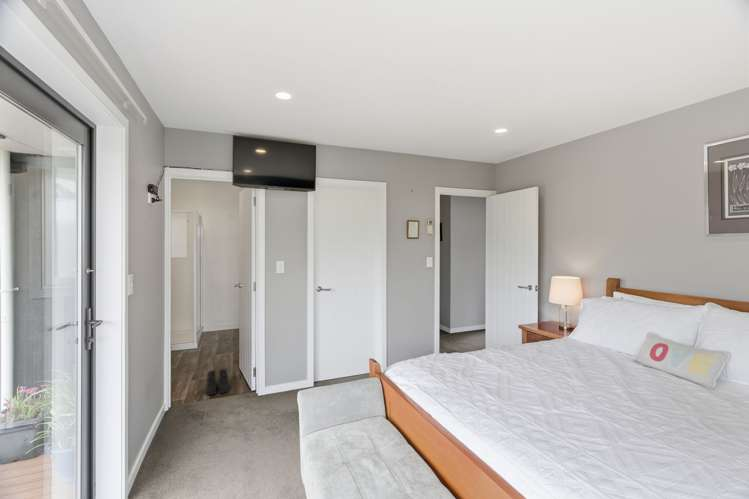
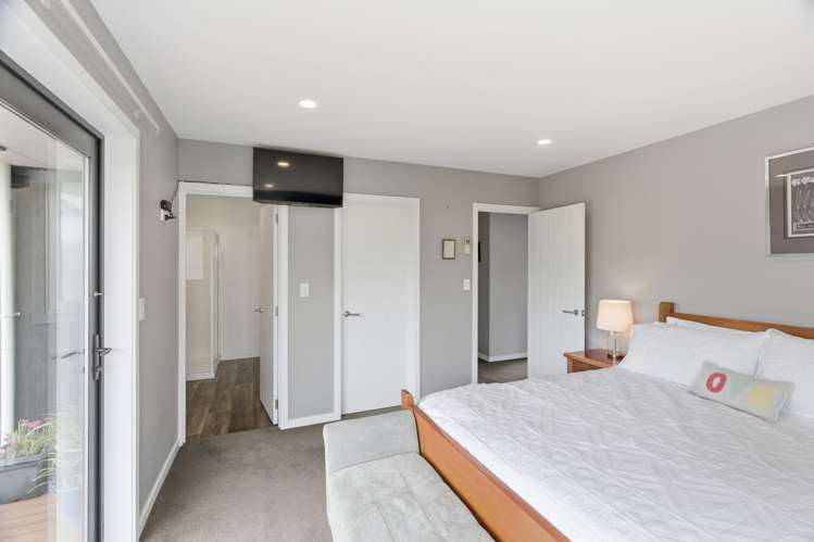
- boots [205,368,230,396]
